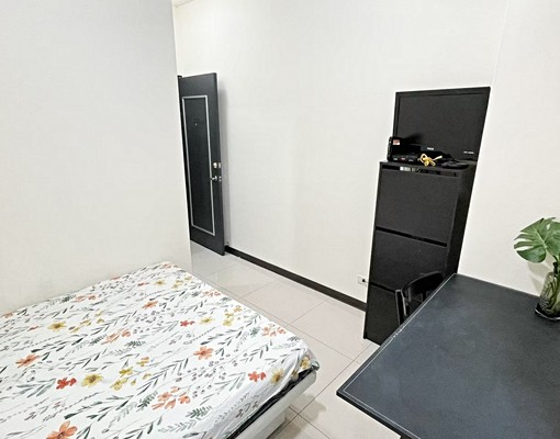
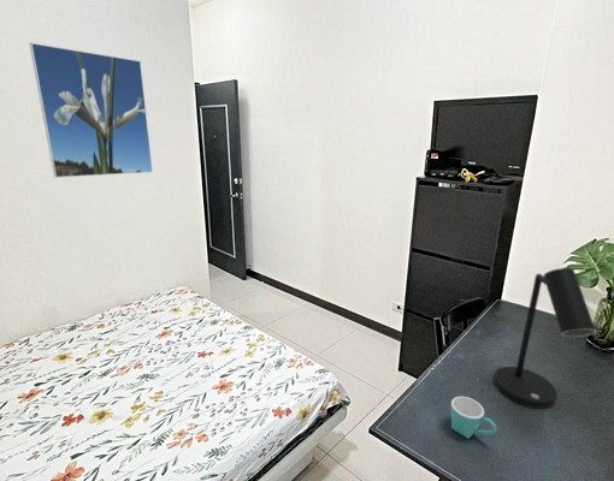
+ mug [450,396,497,440]
+ desk lamp [492,267,597,410]
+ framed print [28,42,154,179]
